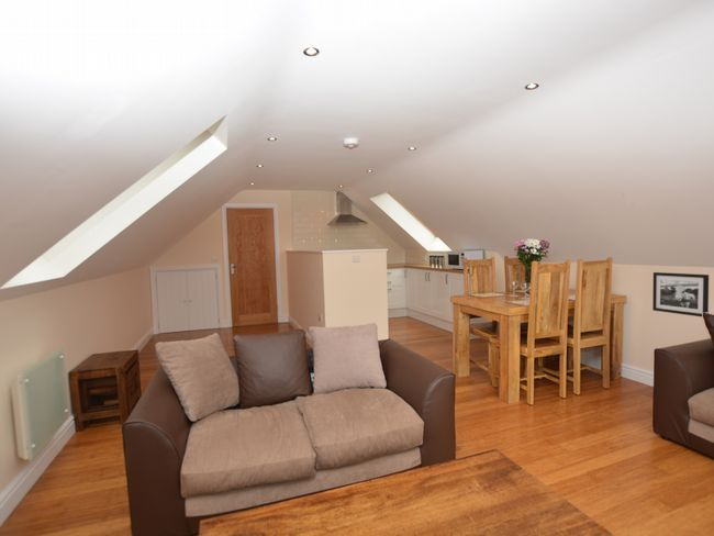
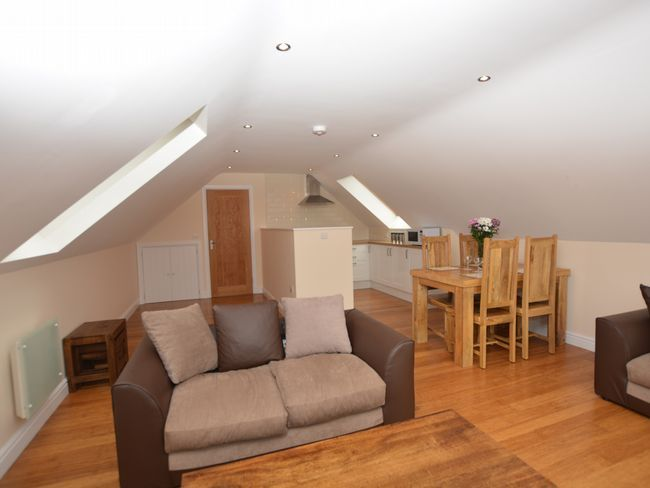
- picture frame [651,271,710,317]
